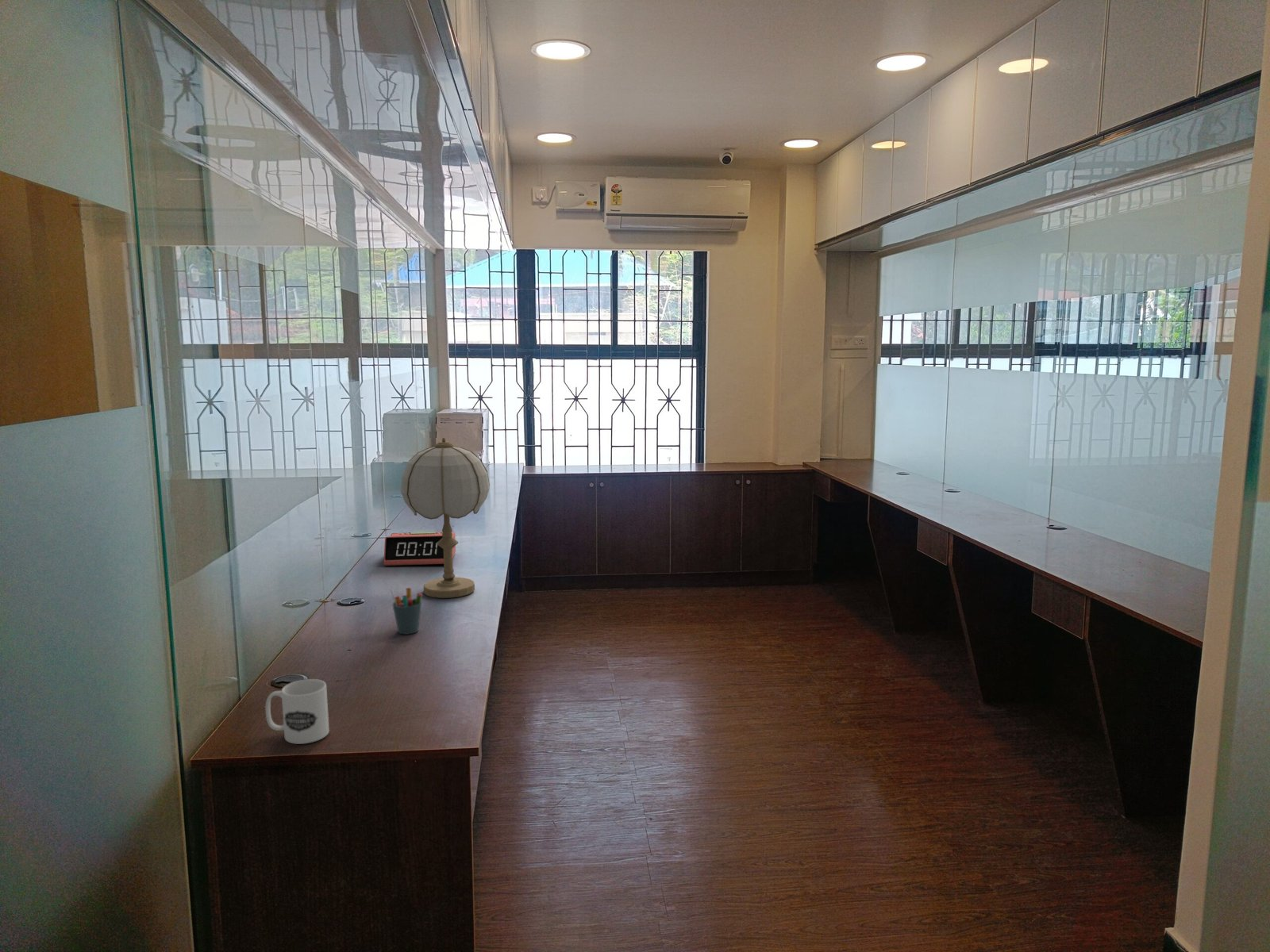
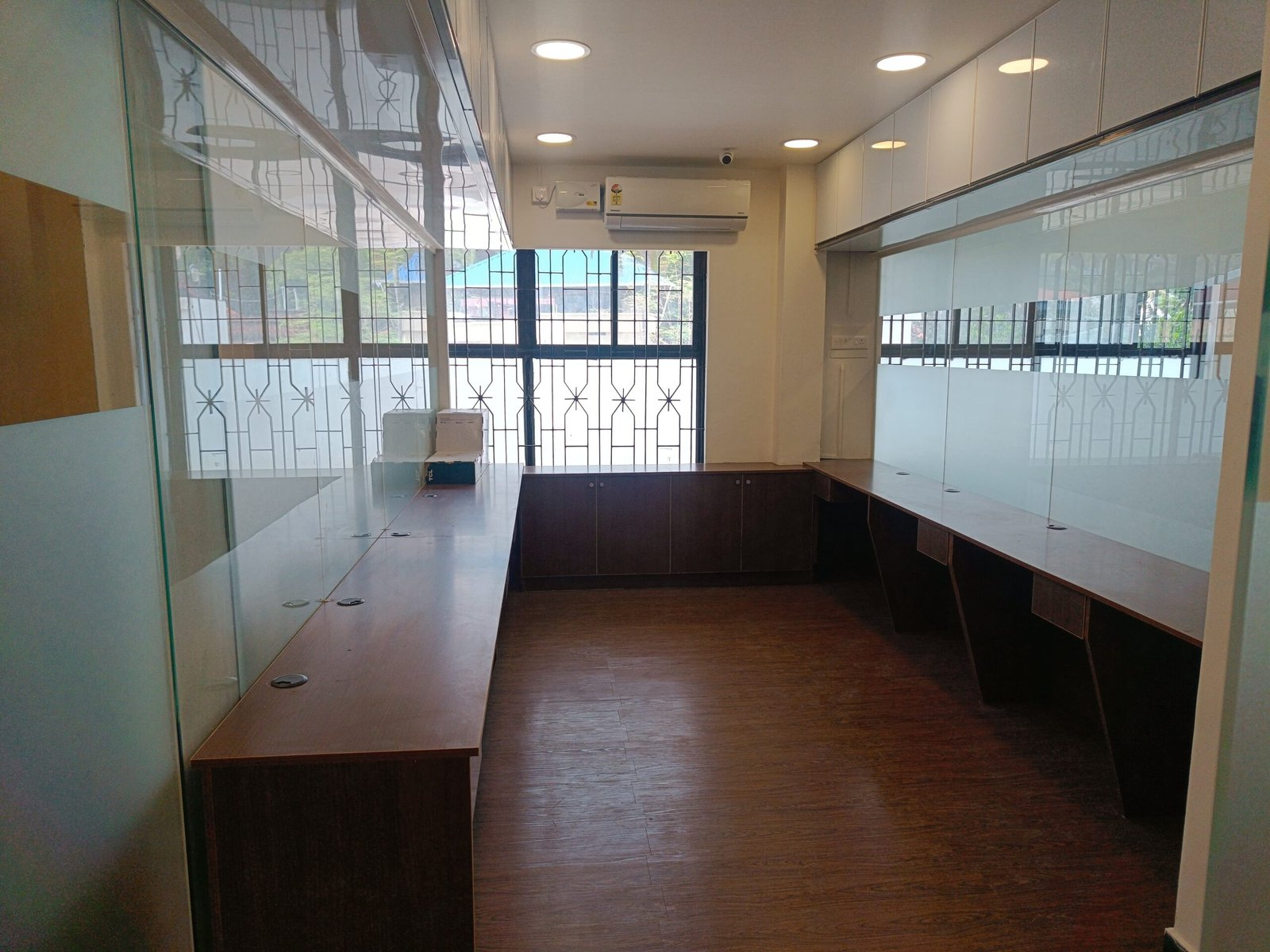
- alarm clock [383,531,456,566]
- table lamp [400,437,491,599]
- mug [265,678,330,745]
- pen holder [390,587,423,635]
